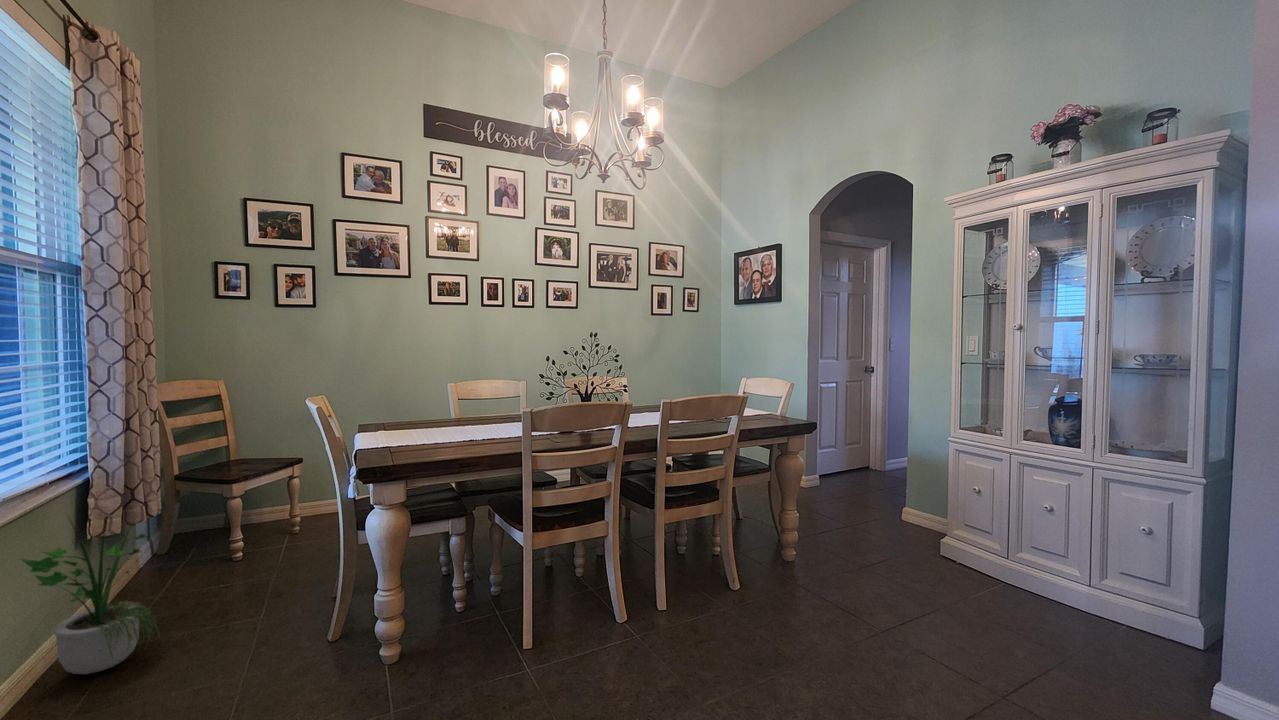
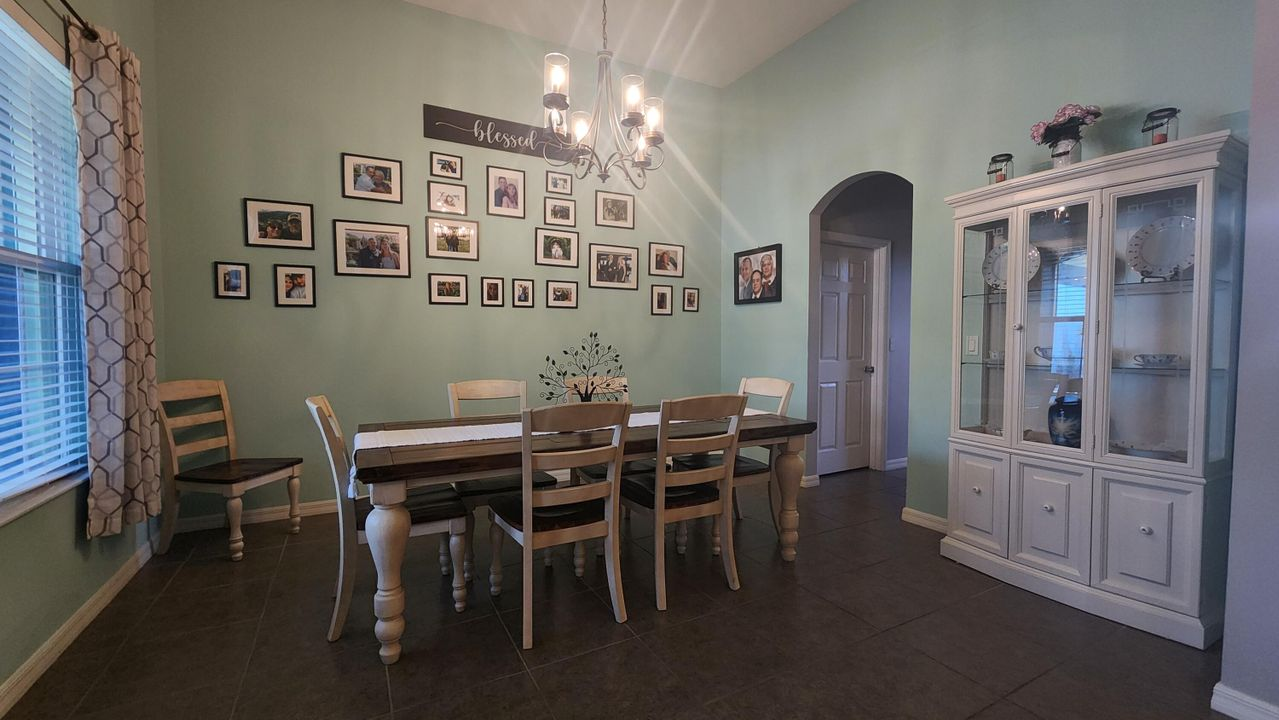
- potted plant [18,509,161,675]
